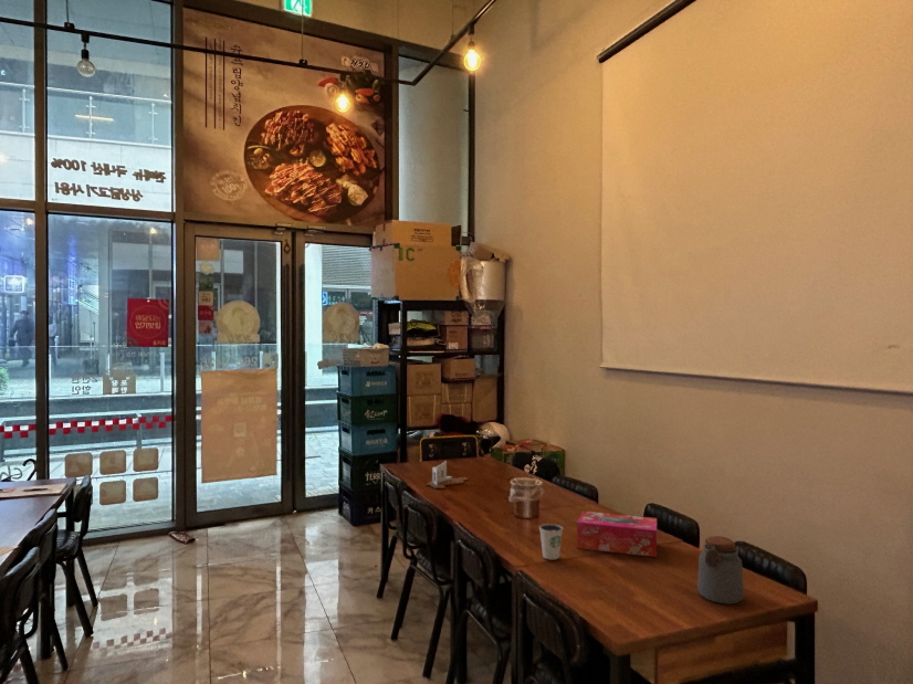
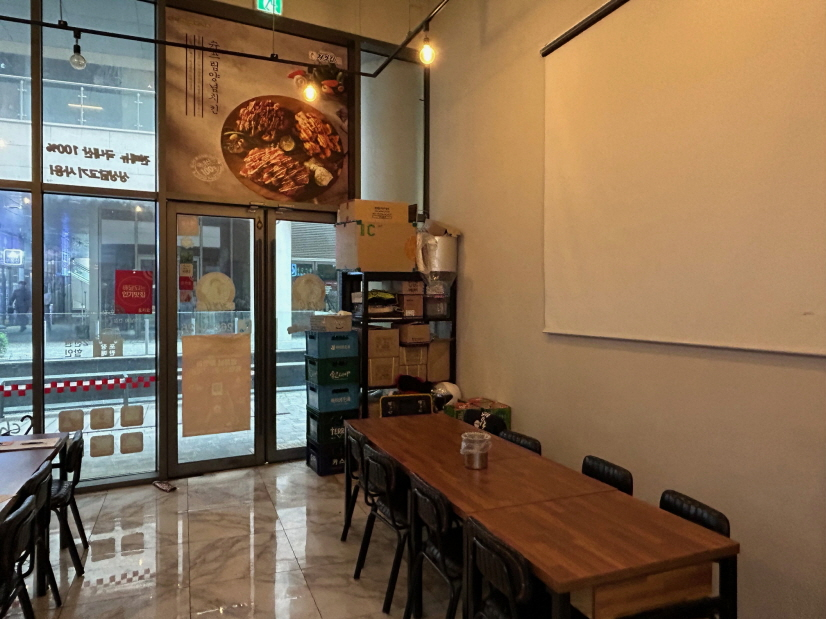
- dixie cup [538,523,564,560]
- tissue box [576,511,658,558]
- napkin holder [424,460,470,490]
- jar [696,535,745,606]
